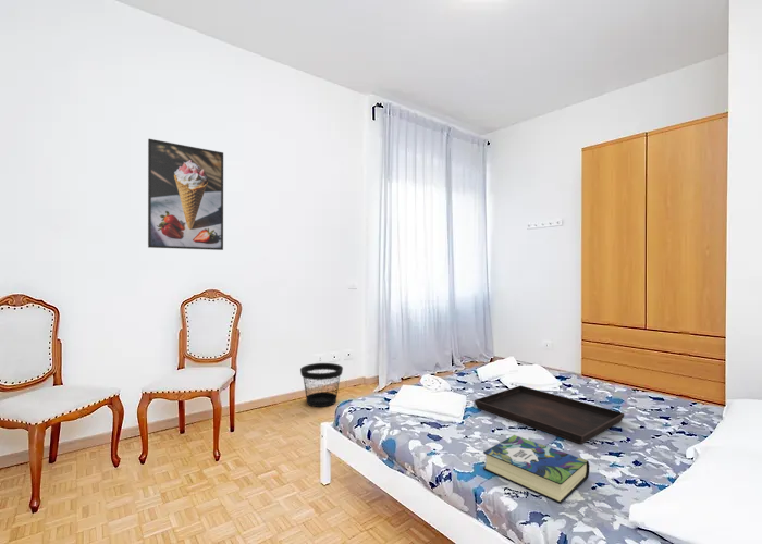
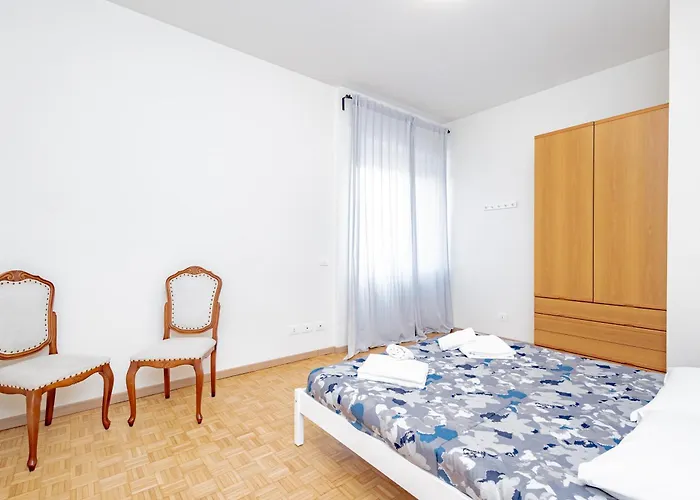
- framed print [147,138,224,251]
- book [482,434,590,504]
- serving tray [474,385,625,445]
- wastebasket [299,362,344,408]
